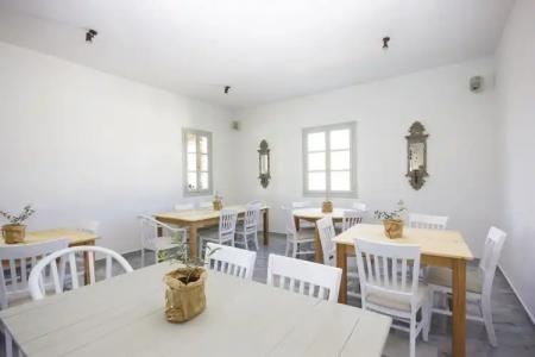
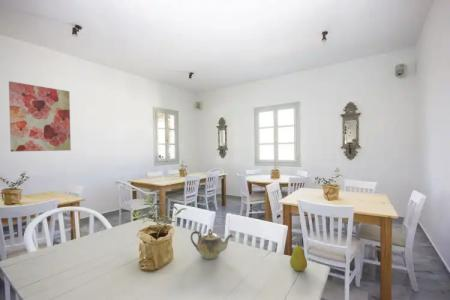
+ fruit [289,242,308,272]
+ teapot [190,228,235,260]
+ wall art [8,80,72,153]
